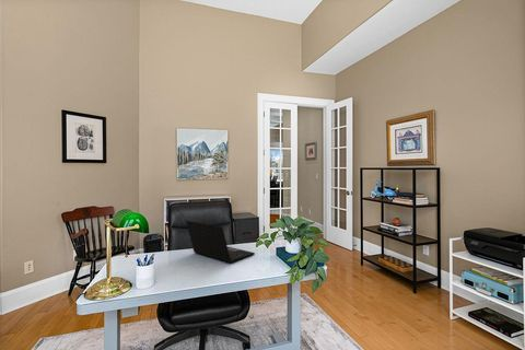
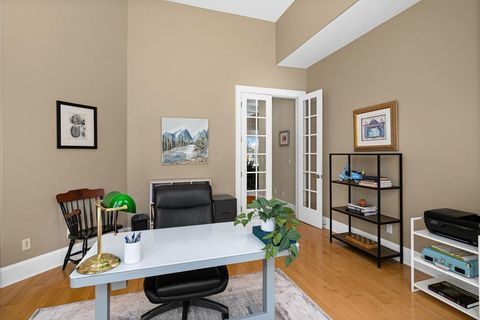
- laptop [185,220,256,264]
